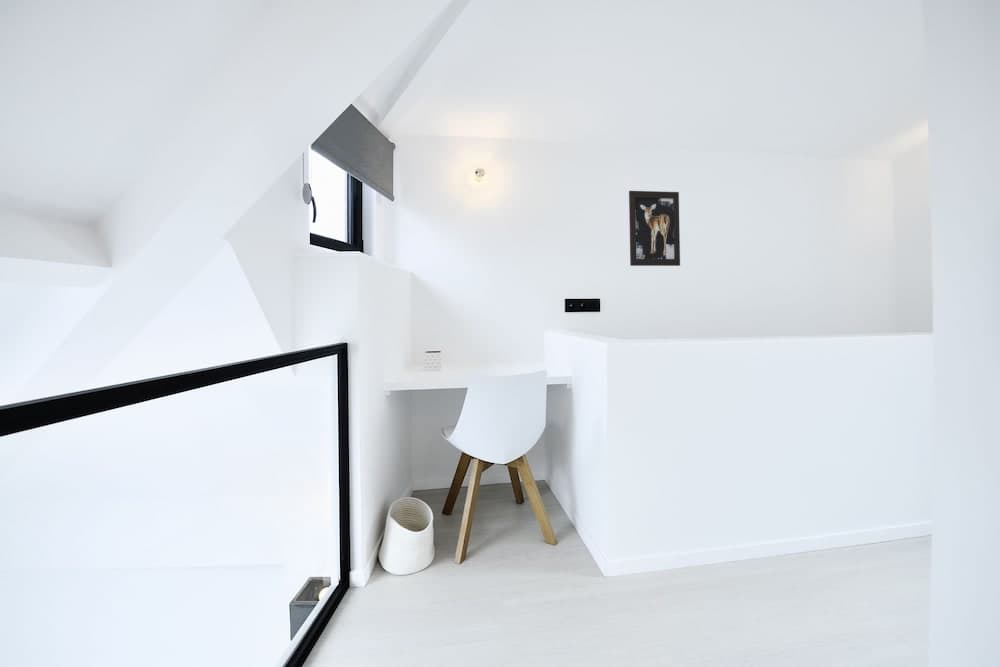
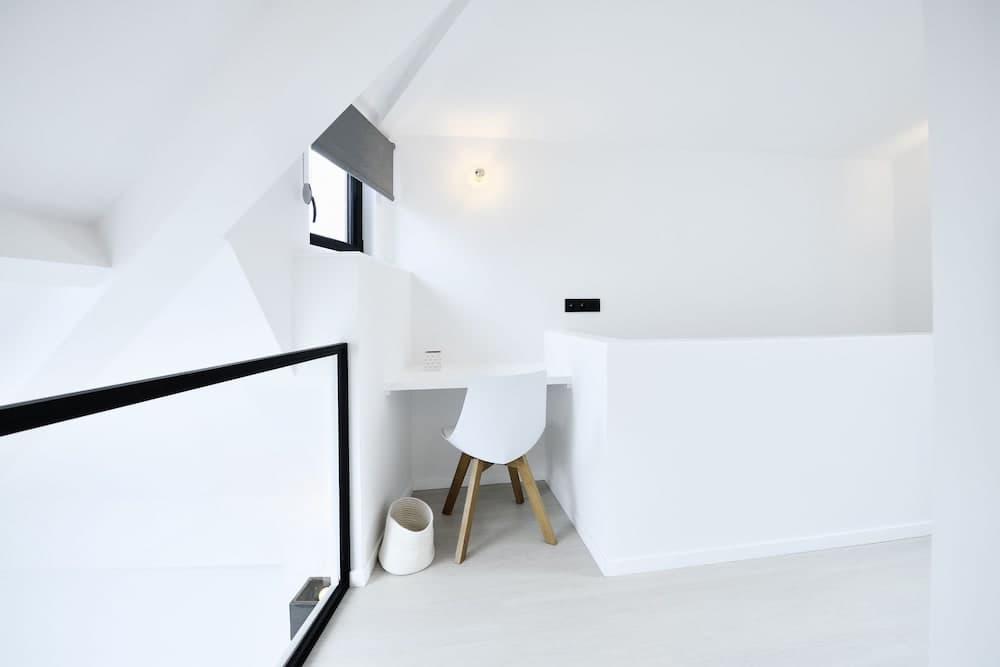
- wall art [628,190,681,267]
